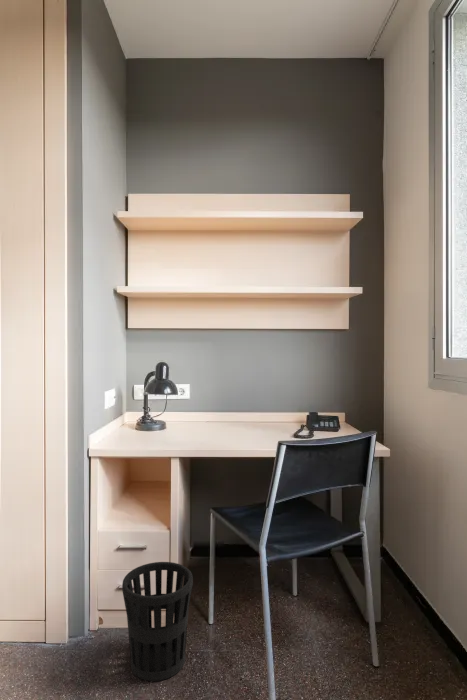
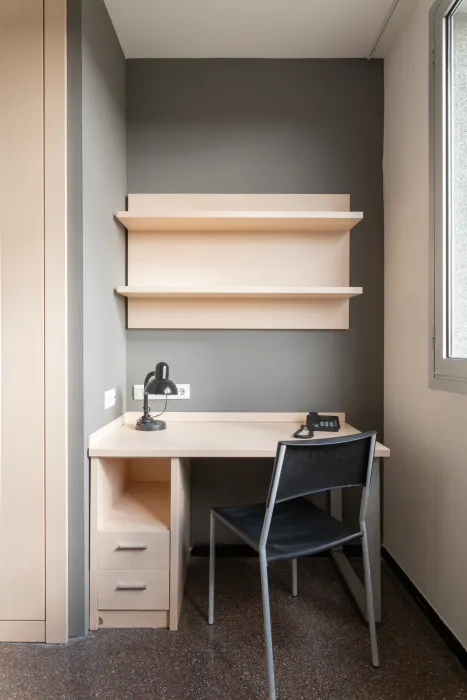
- wastebasket [121,561,194,682]
